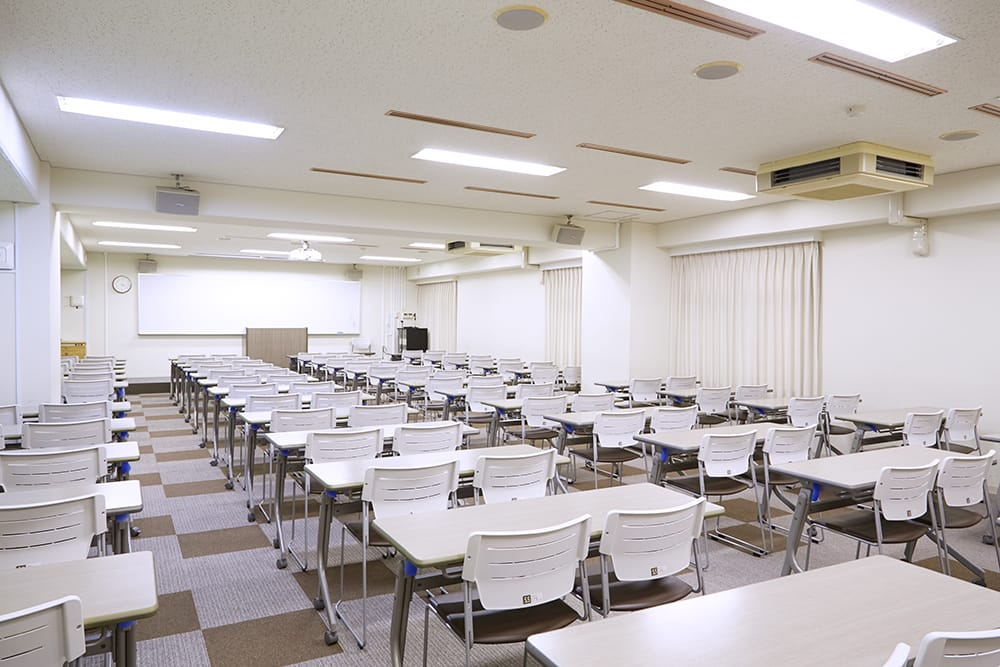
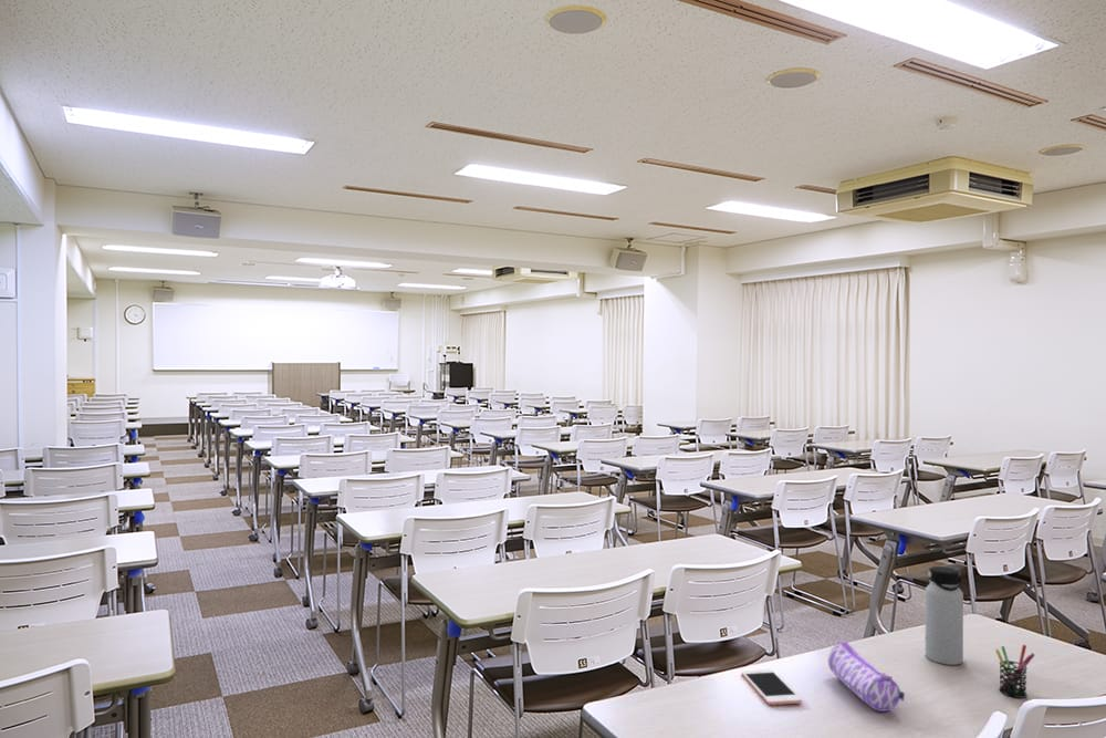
+ water bottle [925,565,964,666]
+ pencil case [827,641,906,713]
+ cell phone [741,668,803,706]
+ pen holder [994,644,1035,699]
